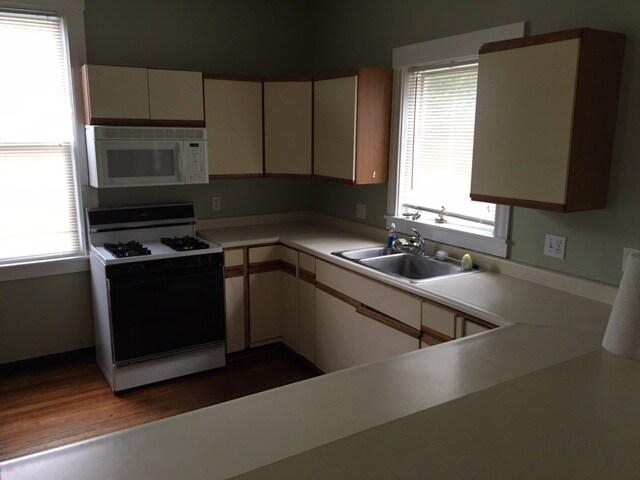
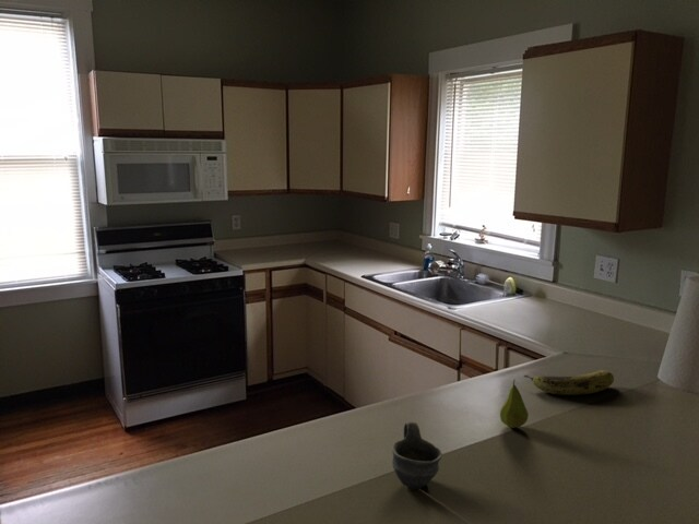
+ fruit [499,379,530,429]
+ fruit [523,369,615,396]
+ cup [391,420,443,490]
